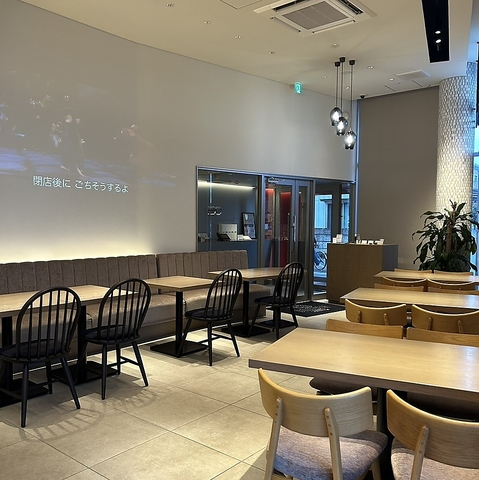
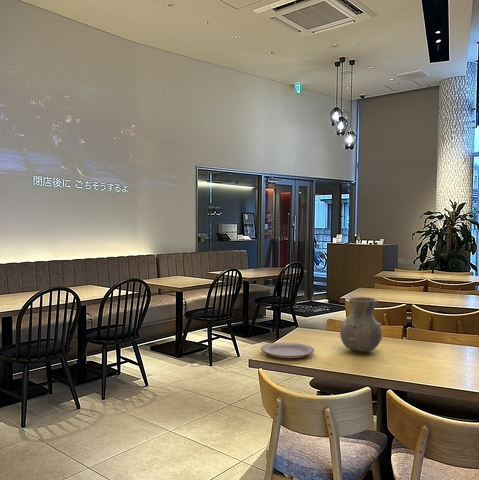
+ vase [339,296,383,353]
+ plate [260,341,315,359]
